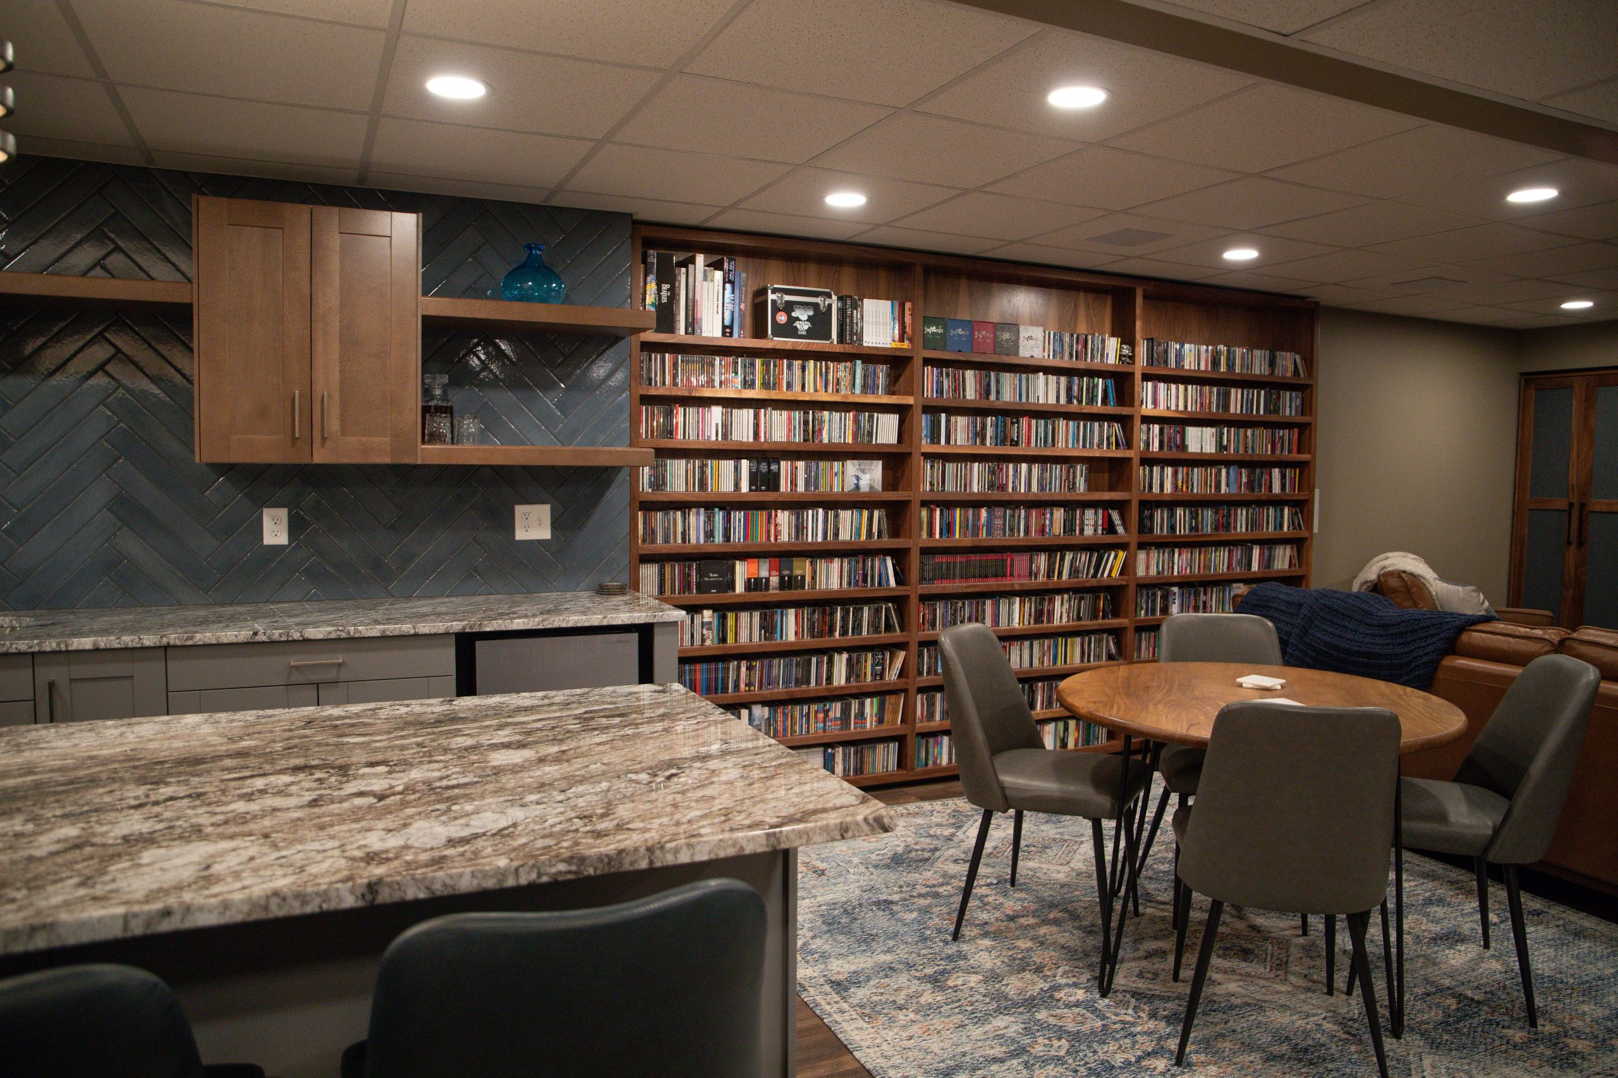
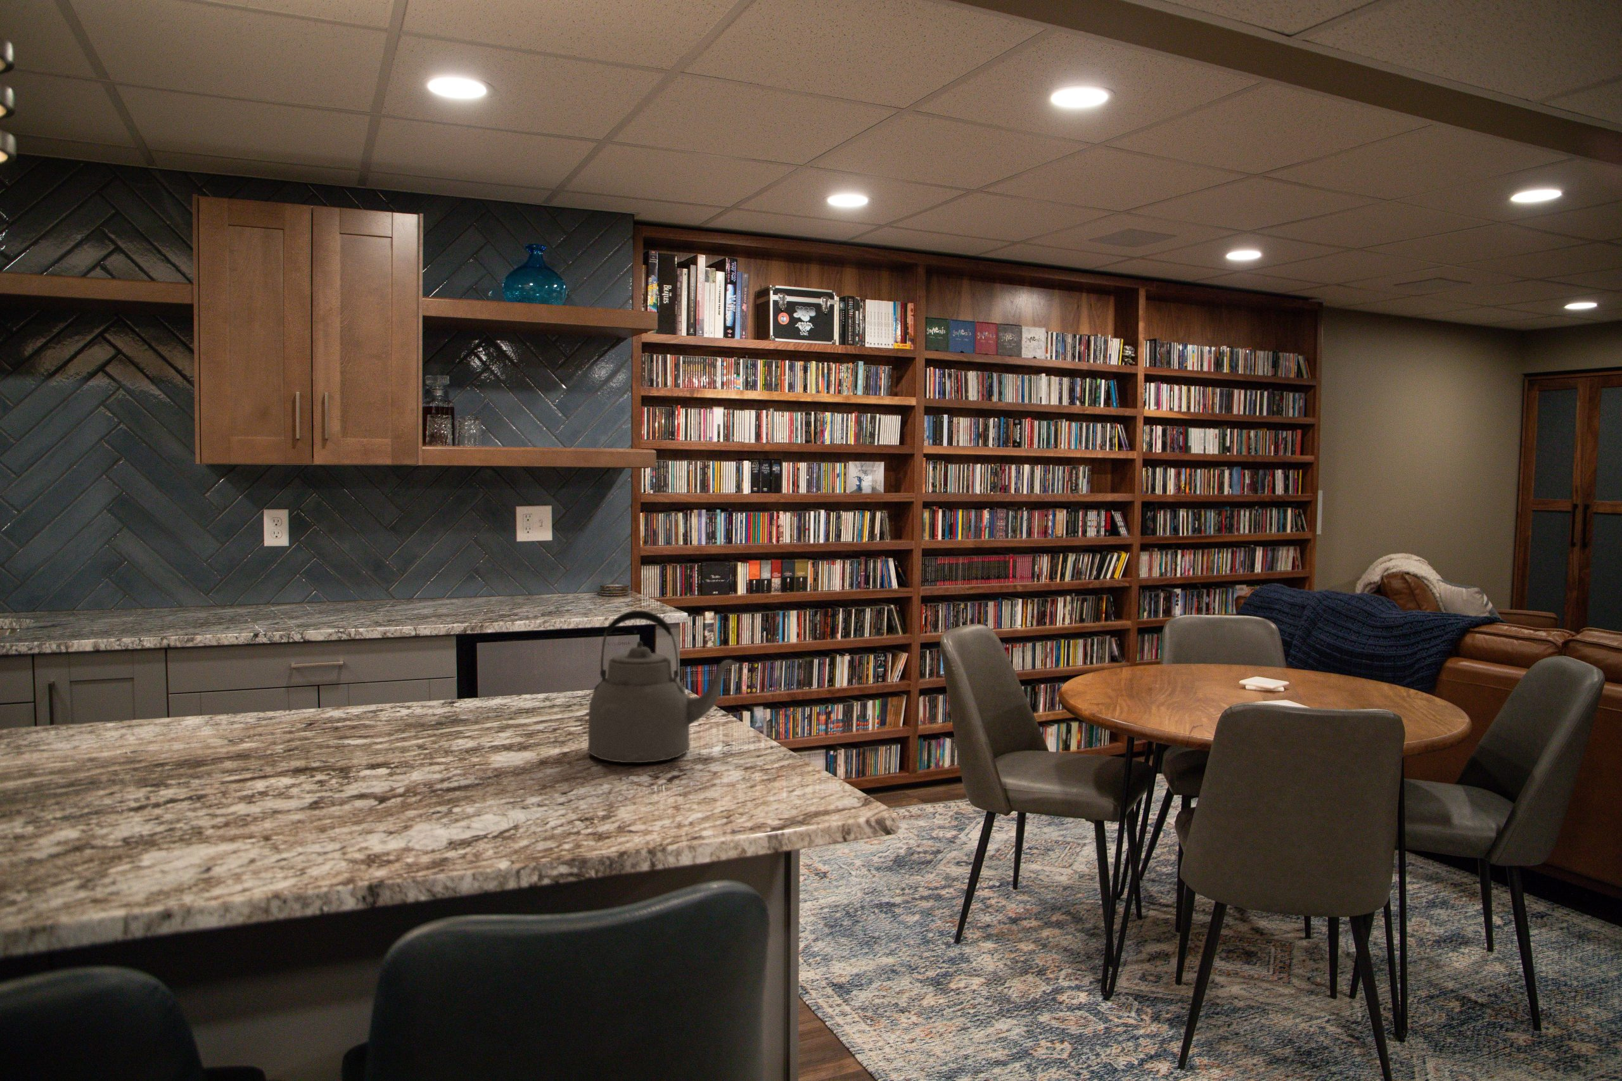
+ kettle [587,609,740,764]
